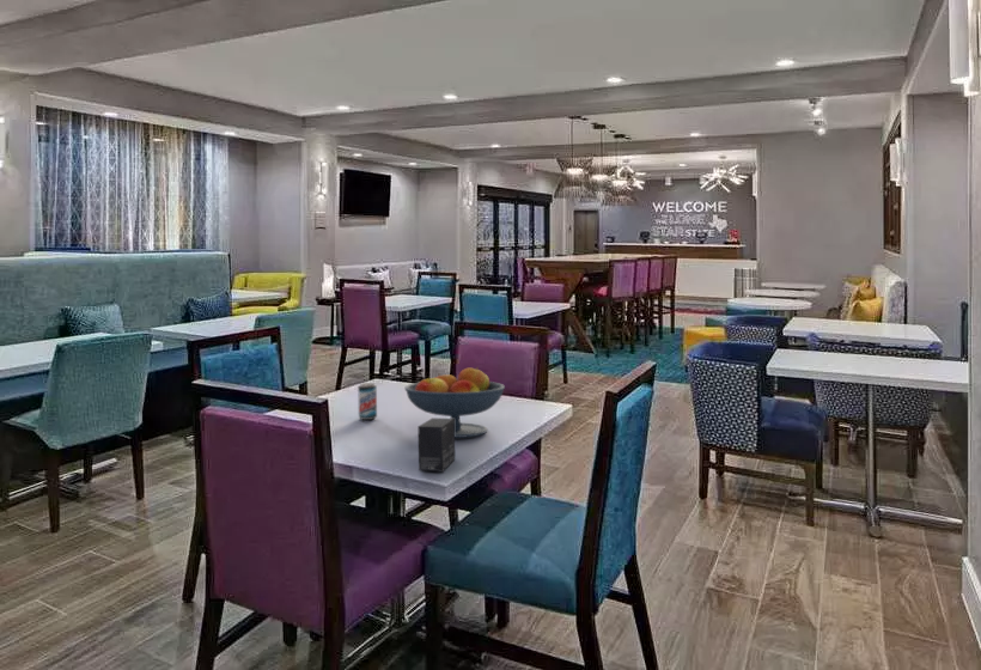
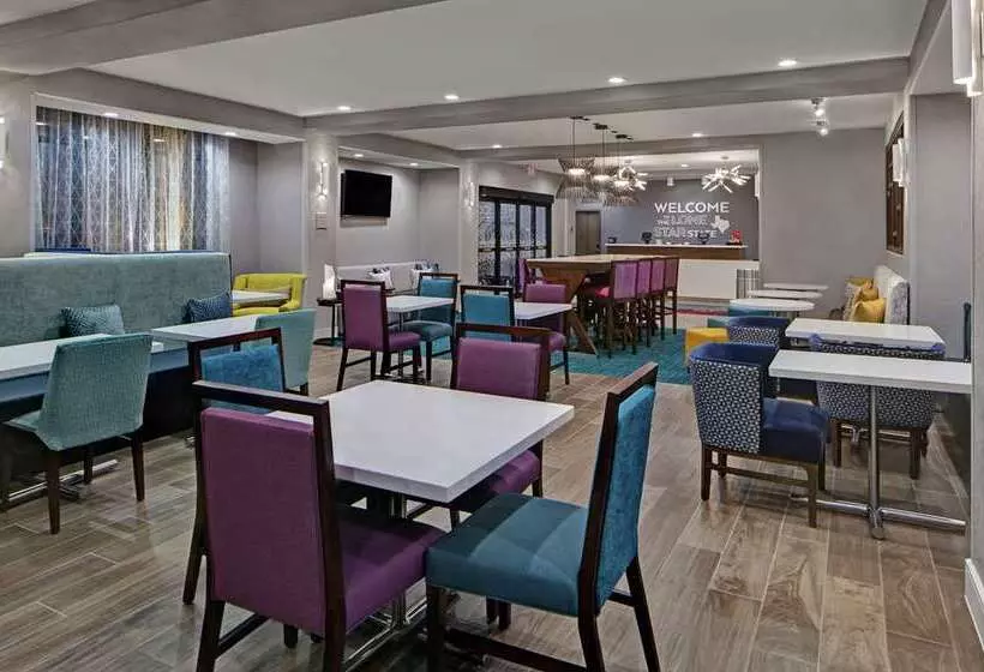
- small box [416,418,456,473]
- fruit bowl [403,367,506,439]
- beer can [357,382,378,421]
